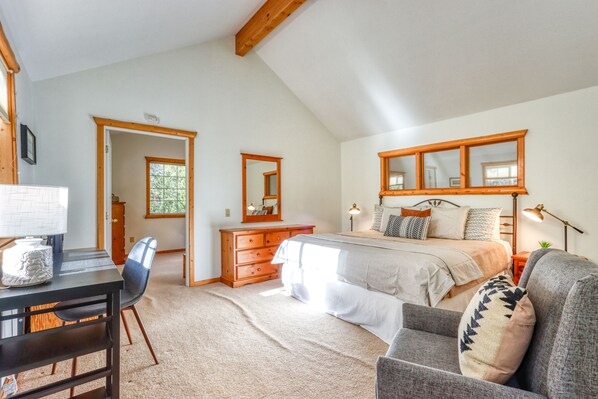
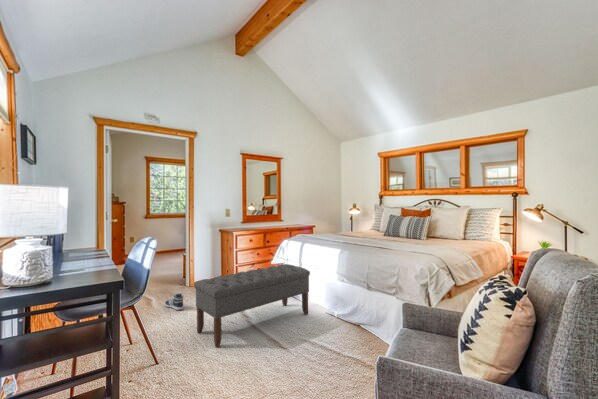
+ sneaker [164,292,185,311]
+ bench [193,263,311,348]
